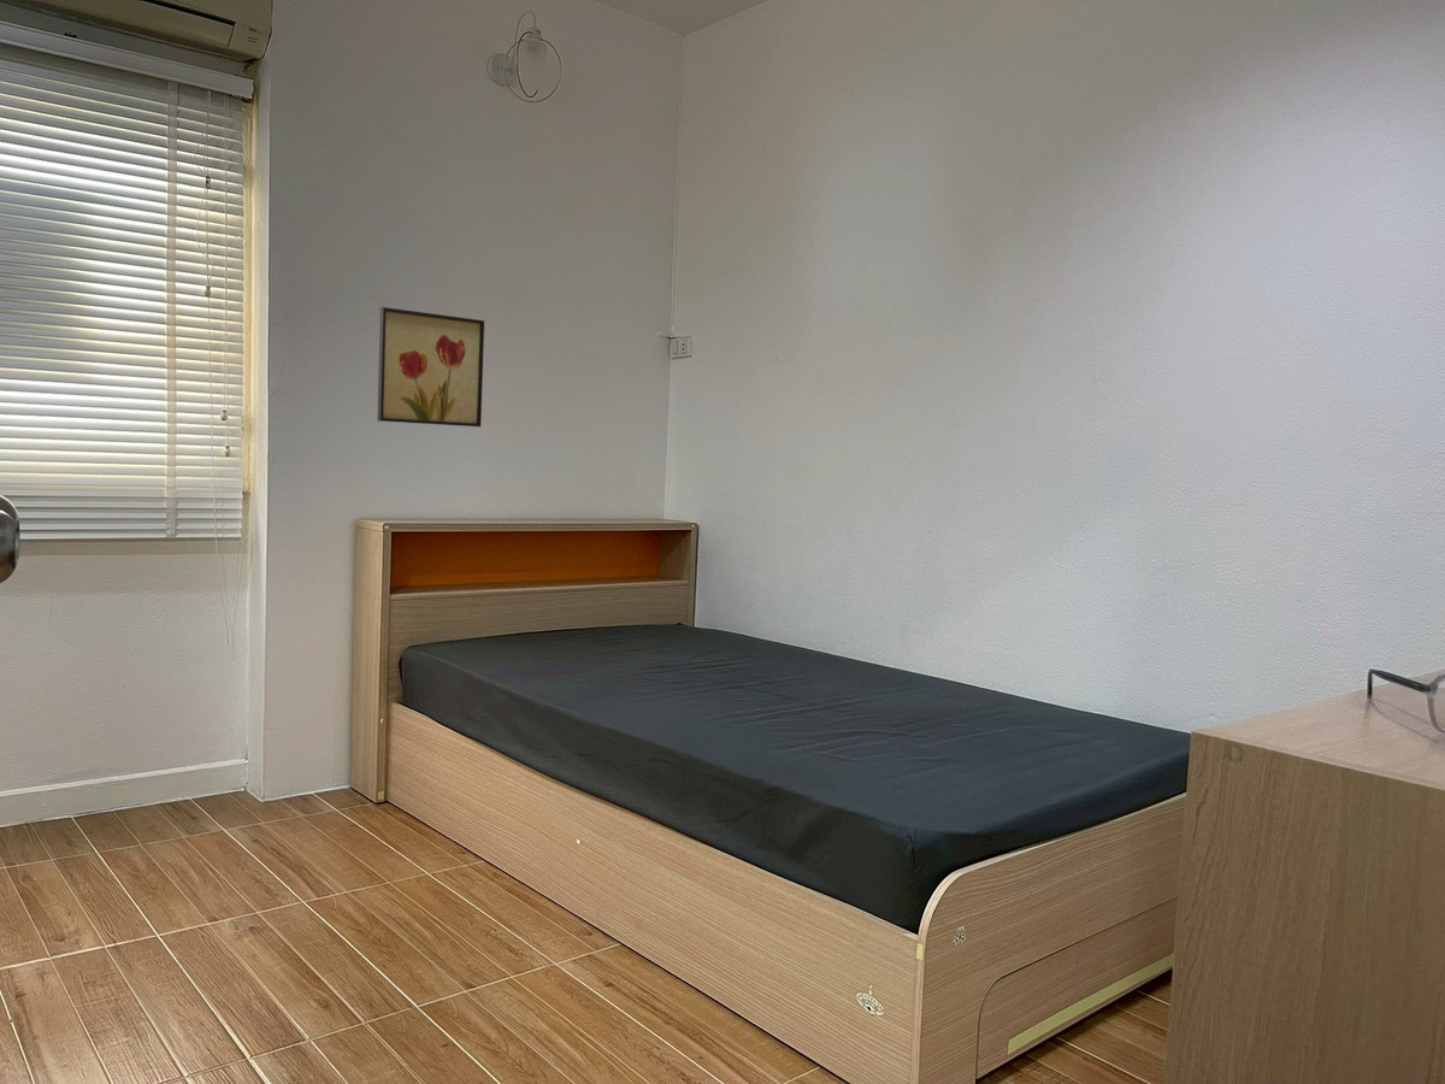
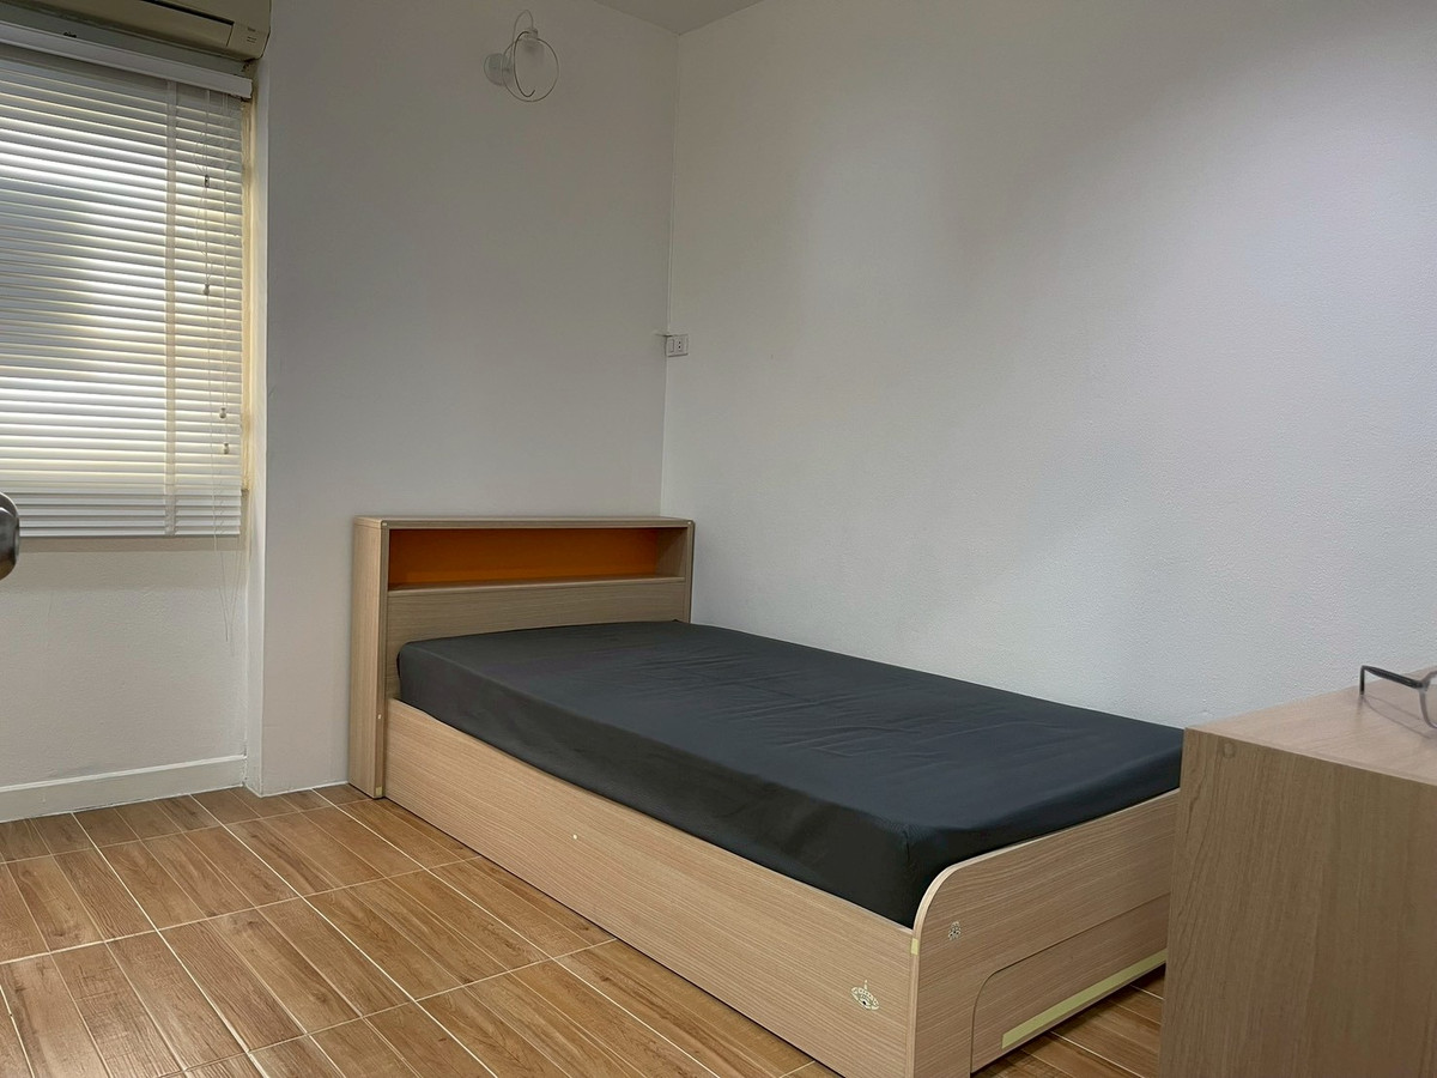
- wall art [376,306,485,428]
